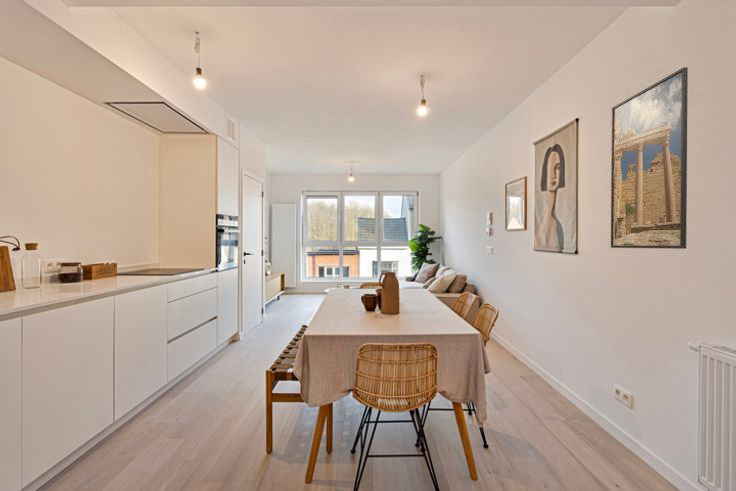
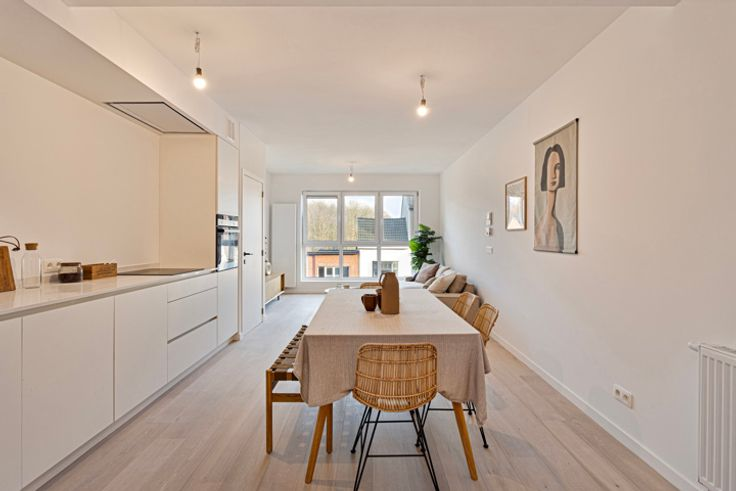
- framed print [610,66,689,250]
